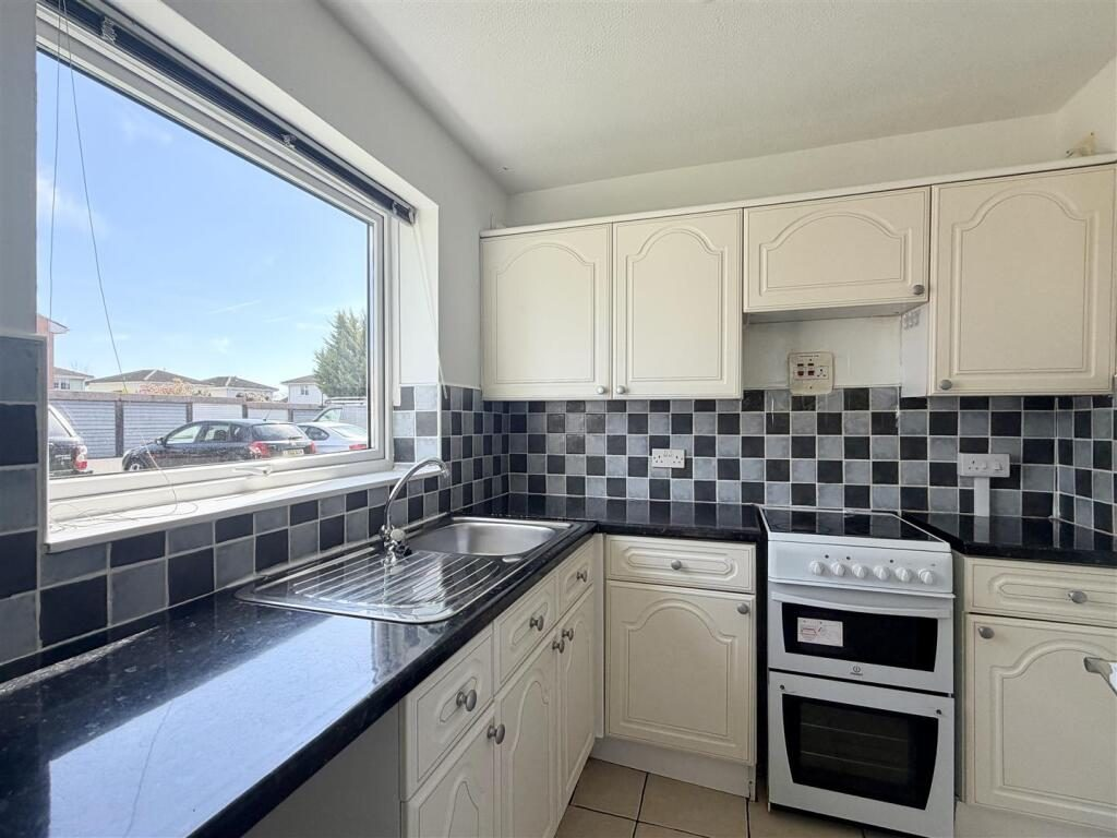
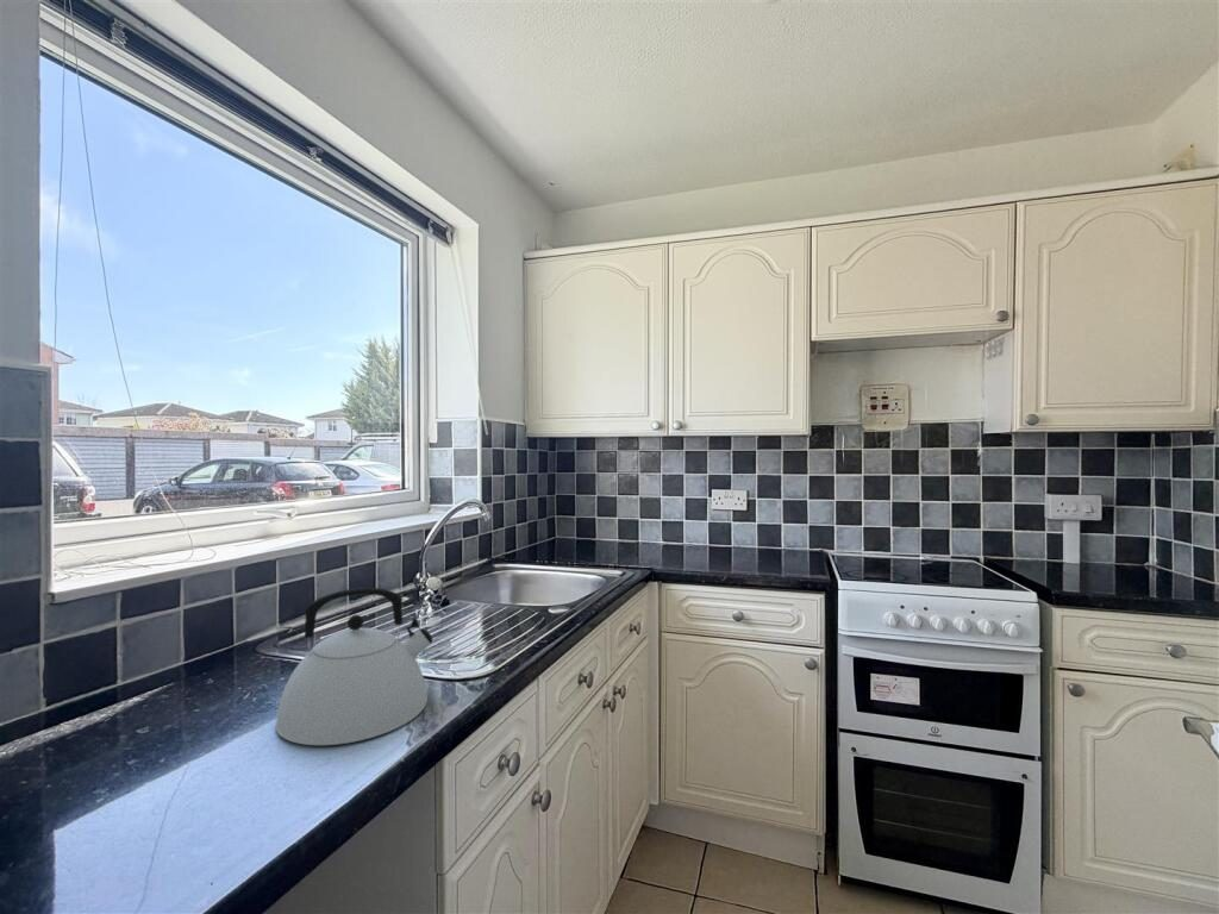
+ kettle [274,587,433,746]
